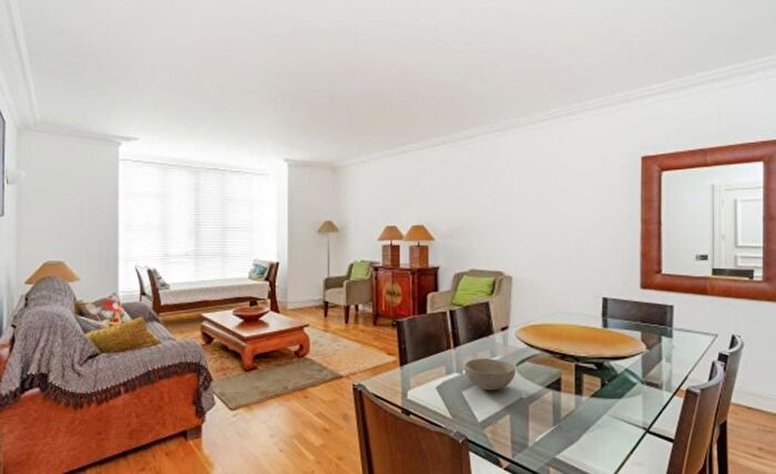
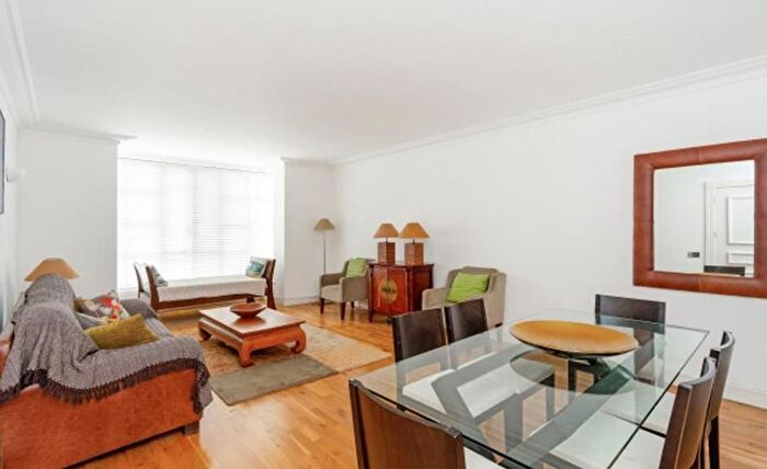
- bowl [463,358,517,391]
